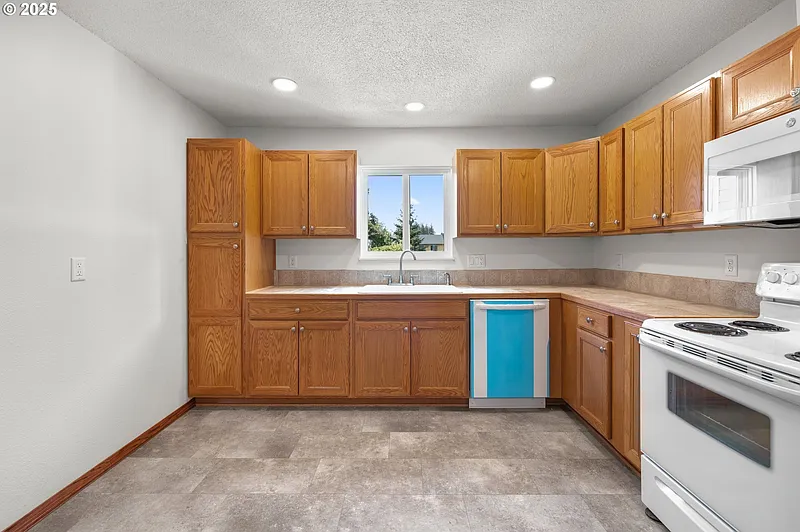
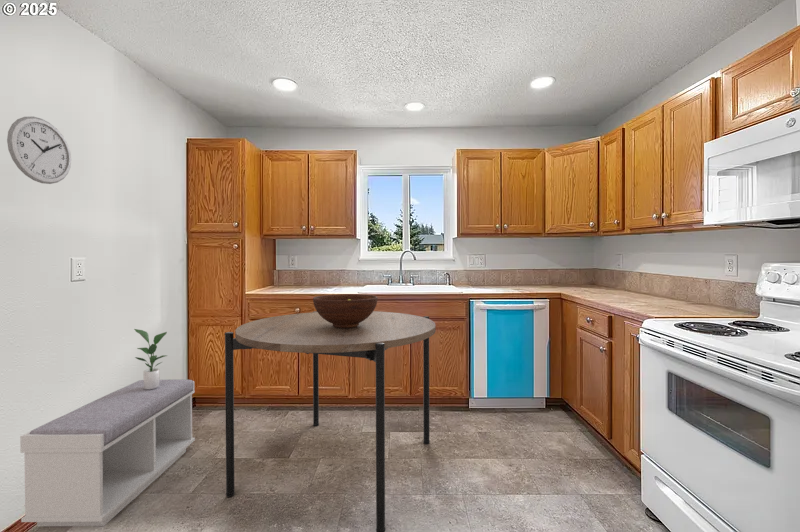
+ fruit bowl [312,293,379,328]
+ wall clock [6,116,72,185]
+ dining table [224,310,437,532]
+ potted plant [133,328,168,390]
+ bench [19,378,196,527]
